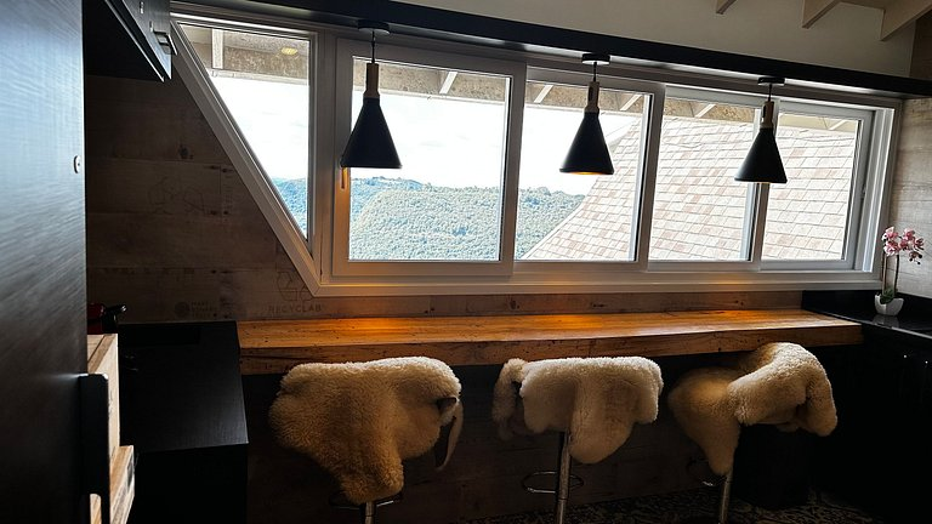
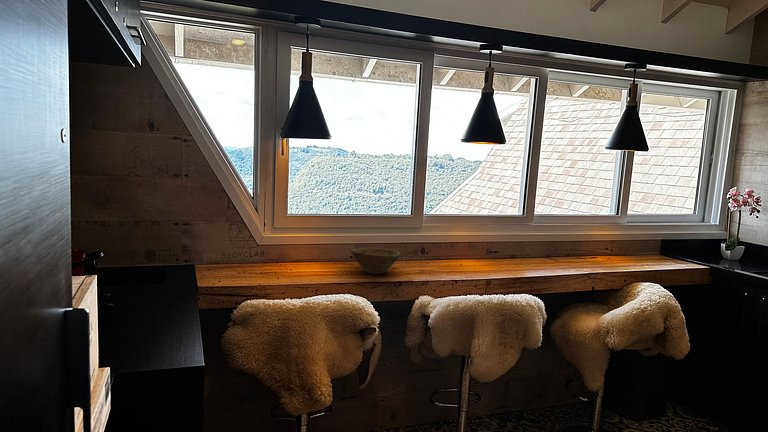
+ bowl [350,247,401,275]
